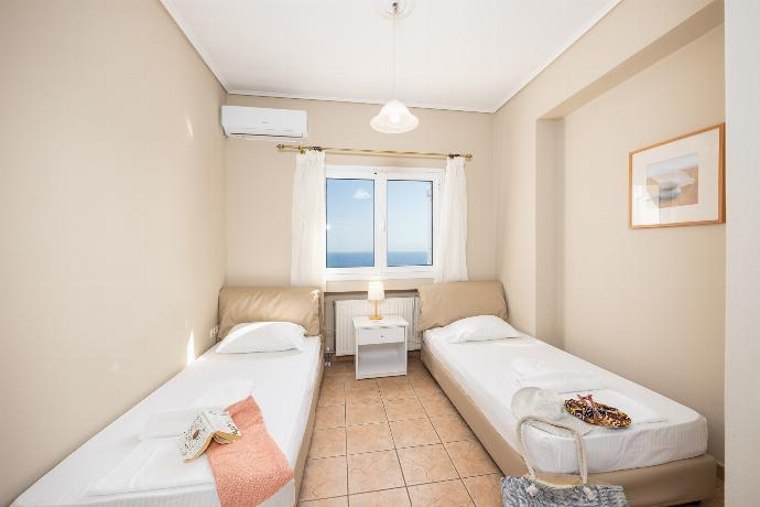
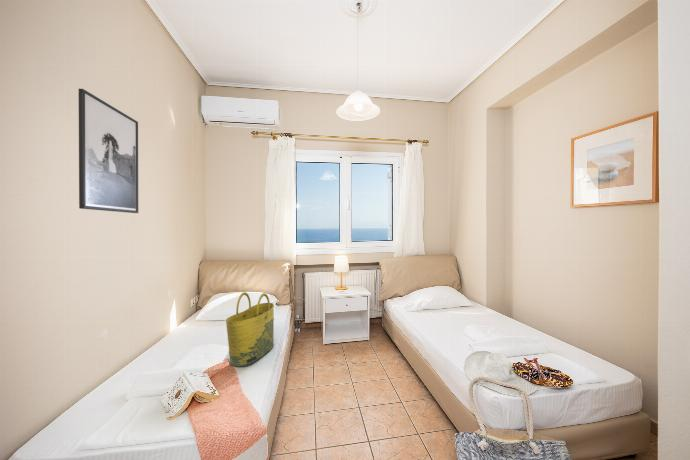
+ tote bag [225,291,275,368]
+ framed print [78,88,139,214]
